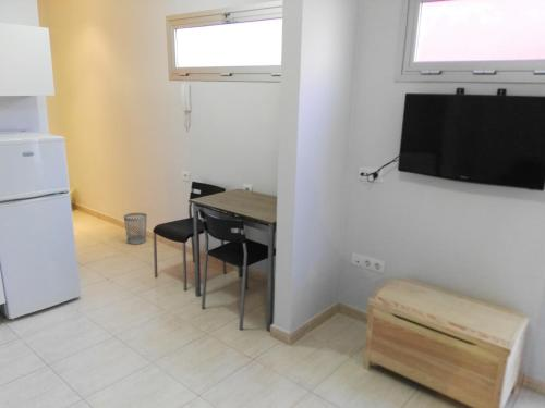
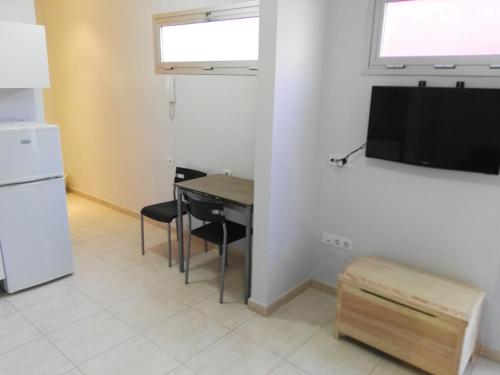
- wastebasket [123,212,148,245]
